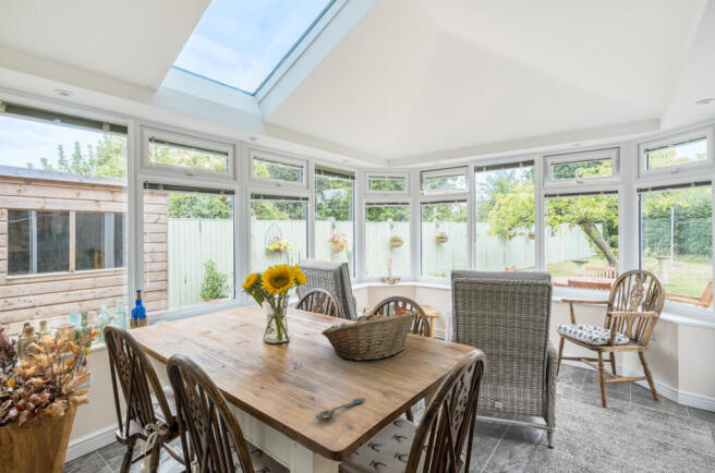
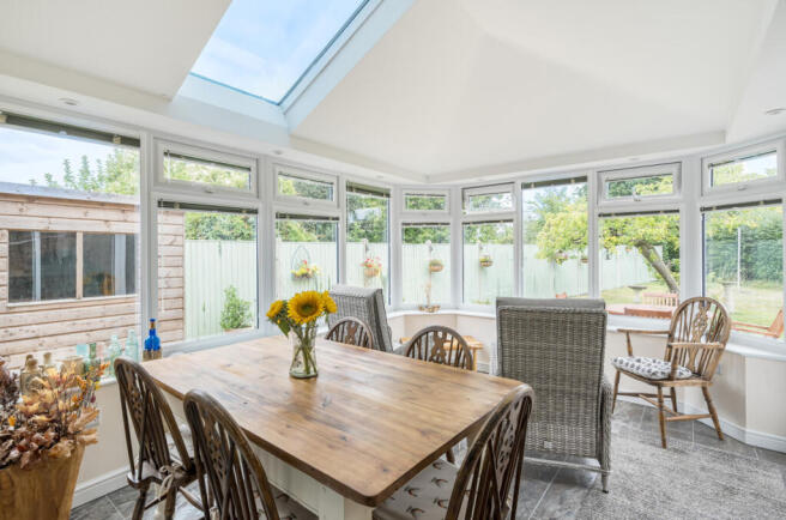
- spoon [314,397,365,421]
- fruit basket [320,308,420,362]
